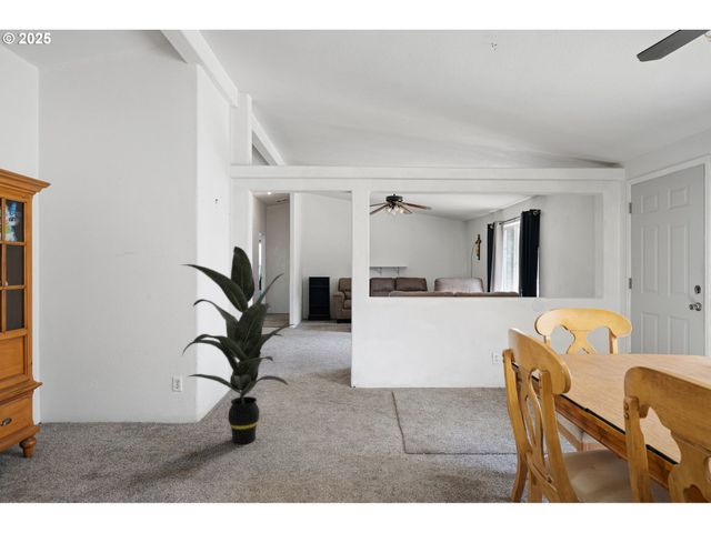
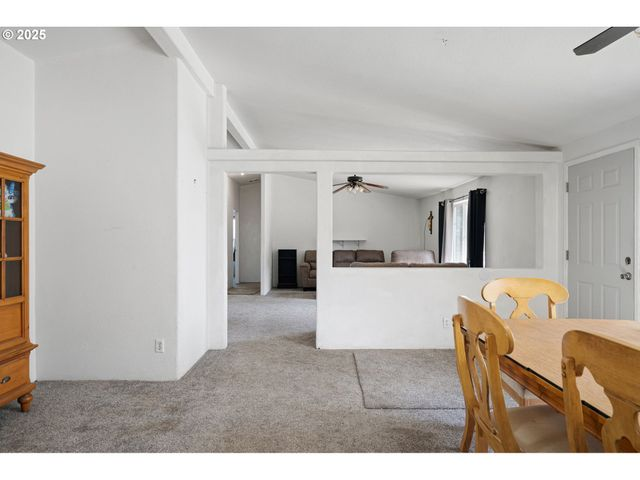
- indoor plant [180,245,296,445]
